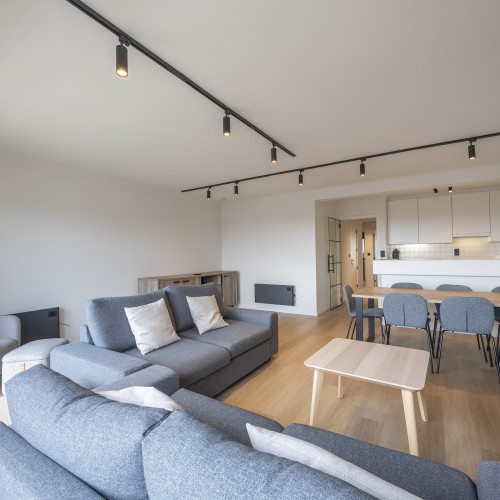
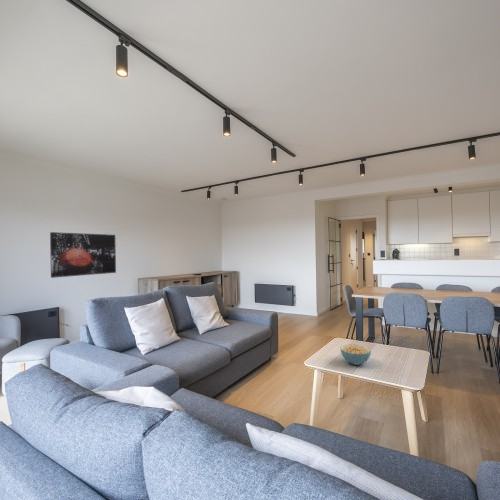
+ wall art [49,231,117,279]
+ cereal bowl [339,343,372,366]
